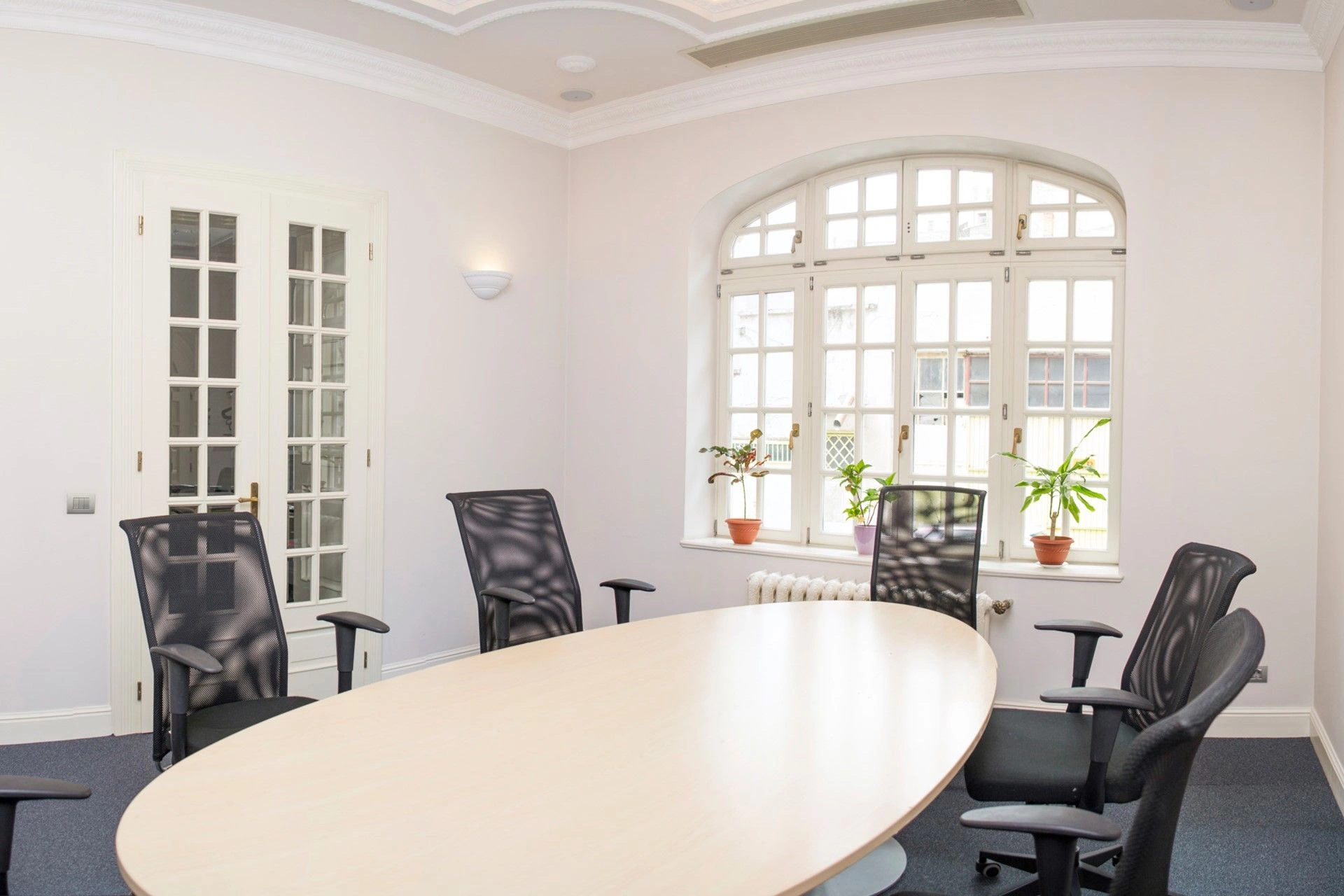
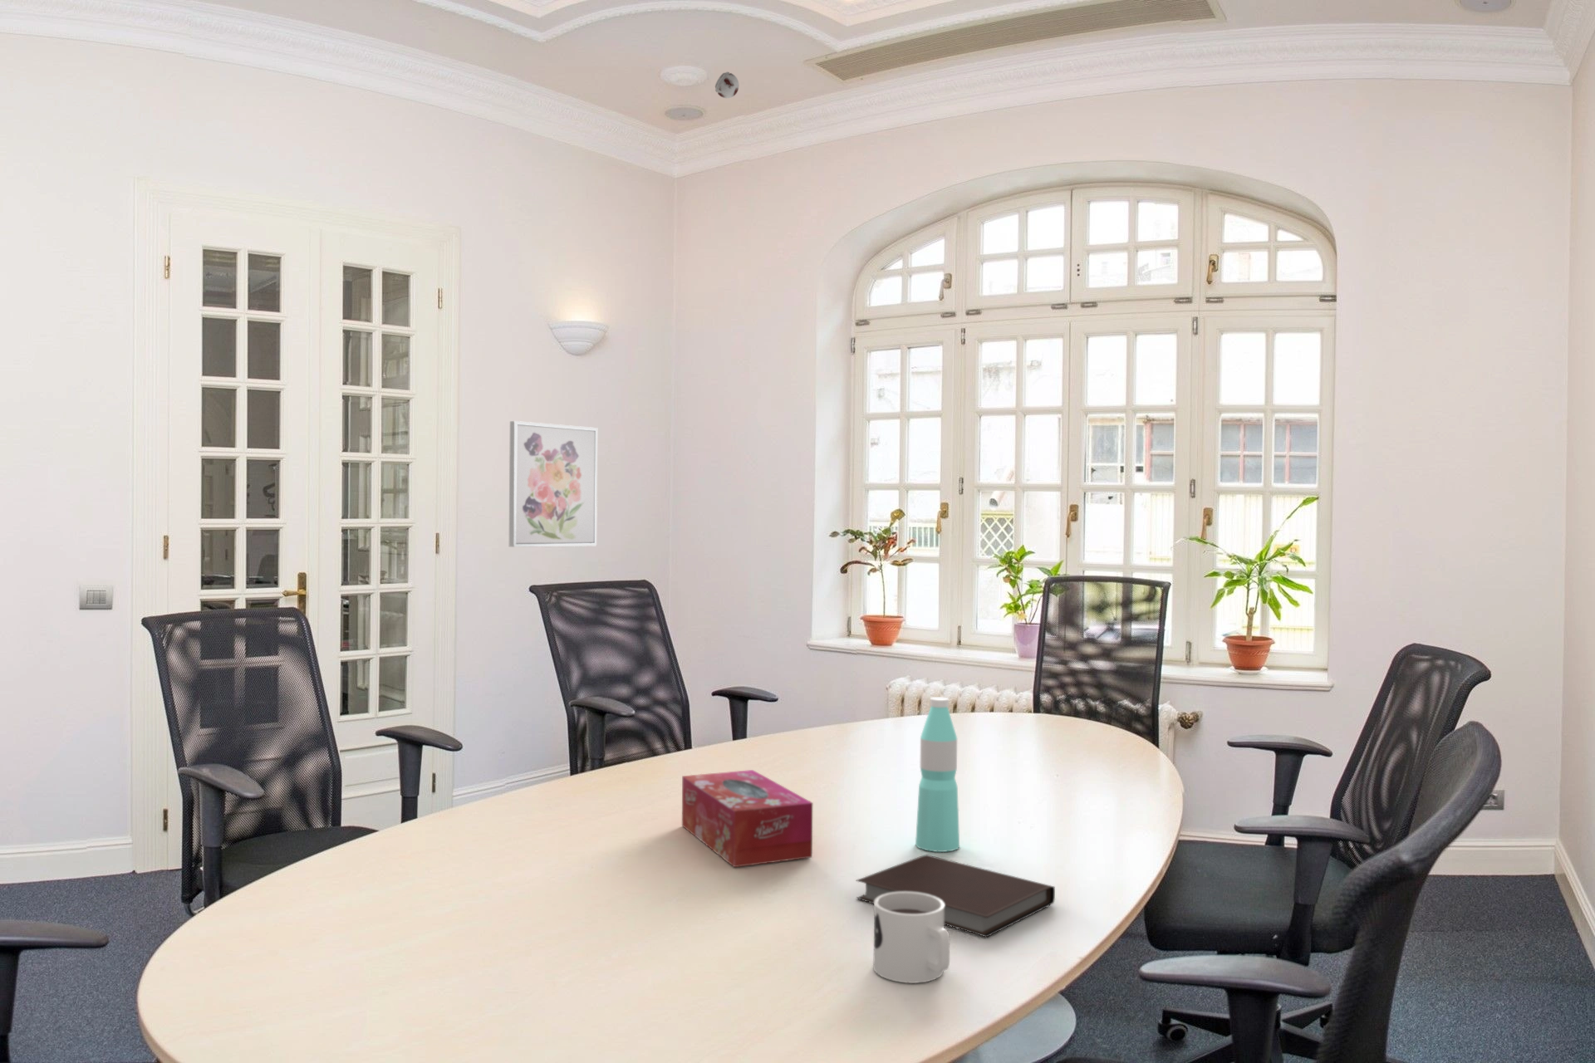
+ water bottle [915,696,960,853]
+ notebook [854,854,1056,938]
+ tissue box [681,769,813,867]
+ mug [872,892,951,985]
+ wall art [508,420,598,548]
+ smoke detector [714,71,739,98]
